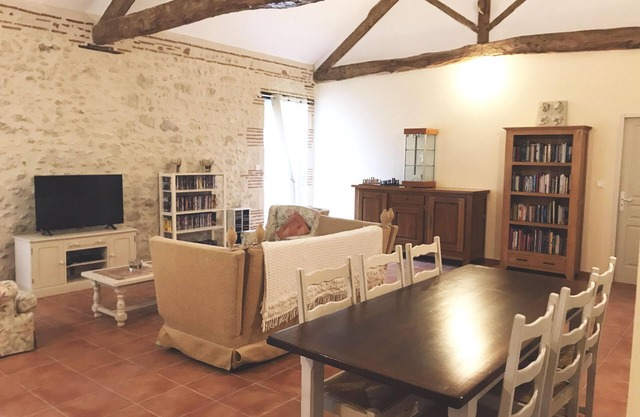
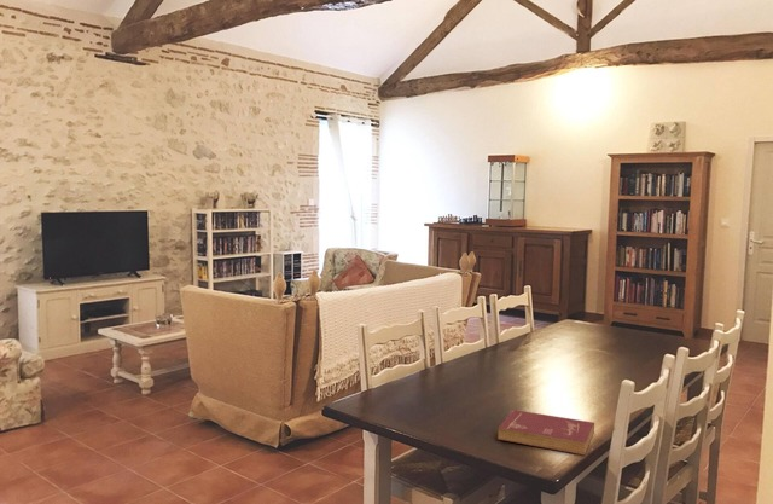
+ book [496,409,595,456]
